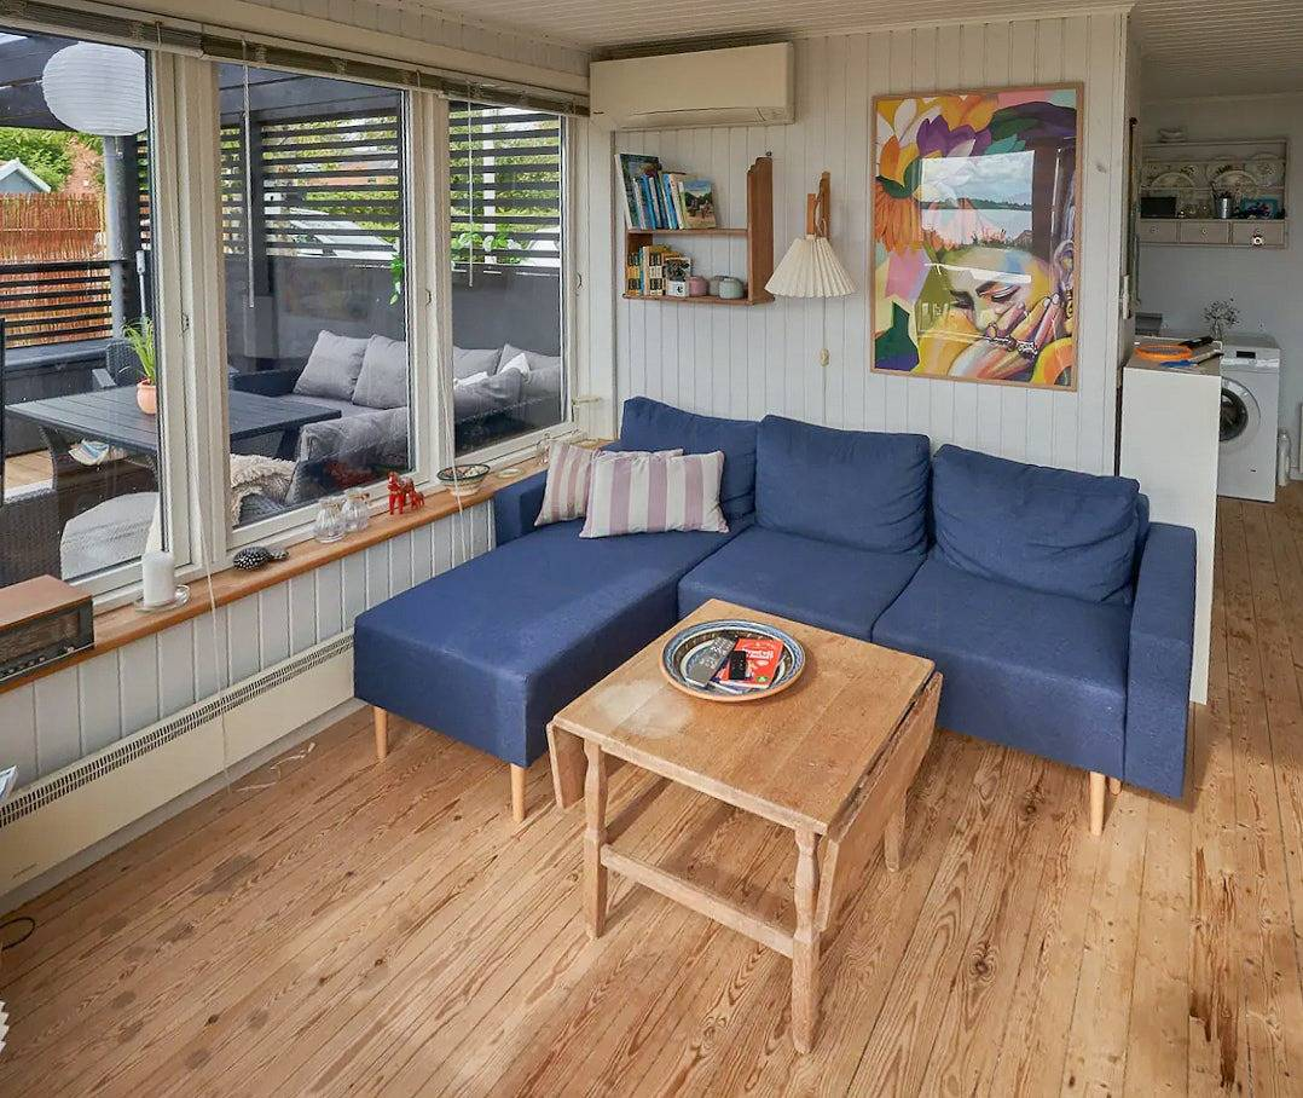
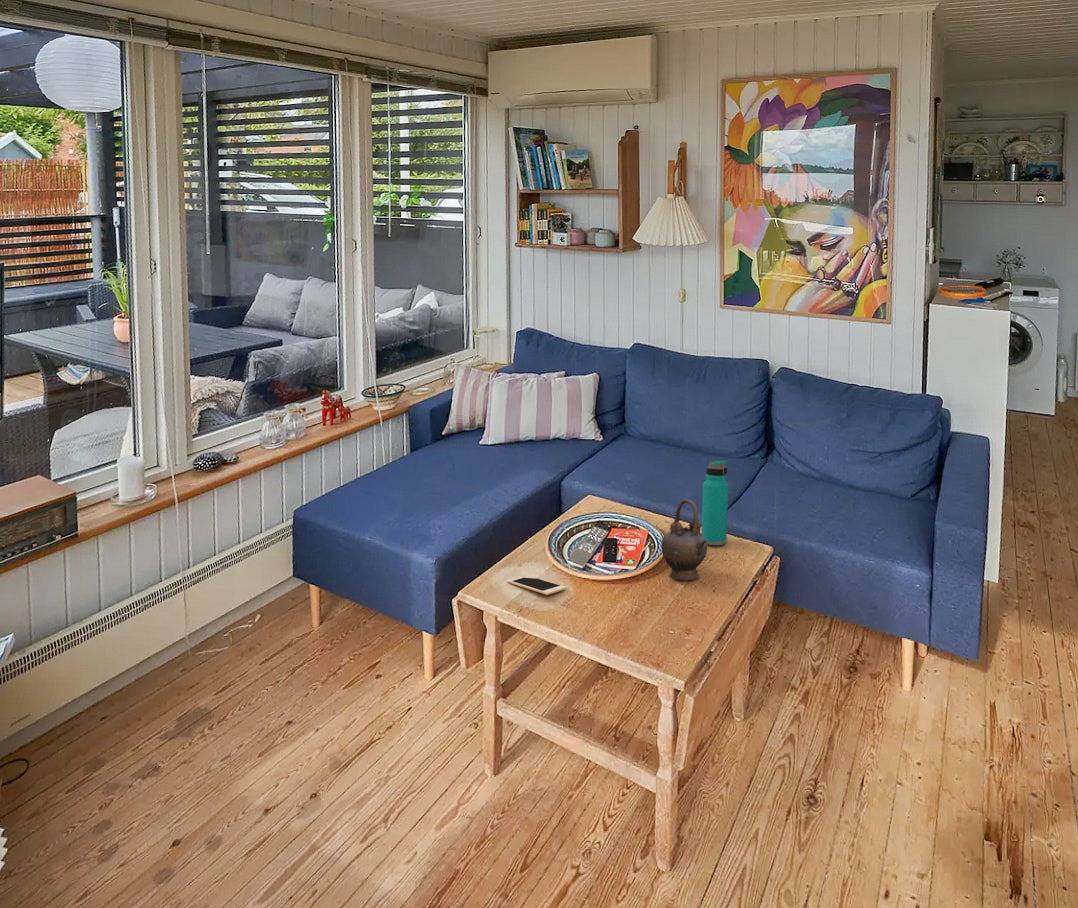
+ cell phone [506,576,567,596]
+ teapot [661,498,708,581]
+ water bottle [701,459,729,546]
